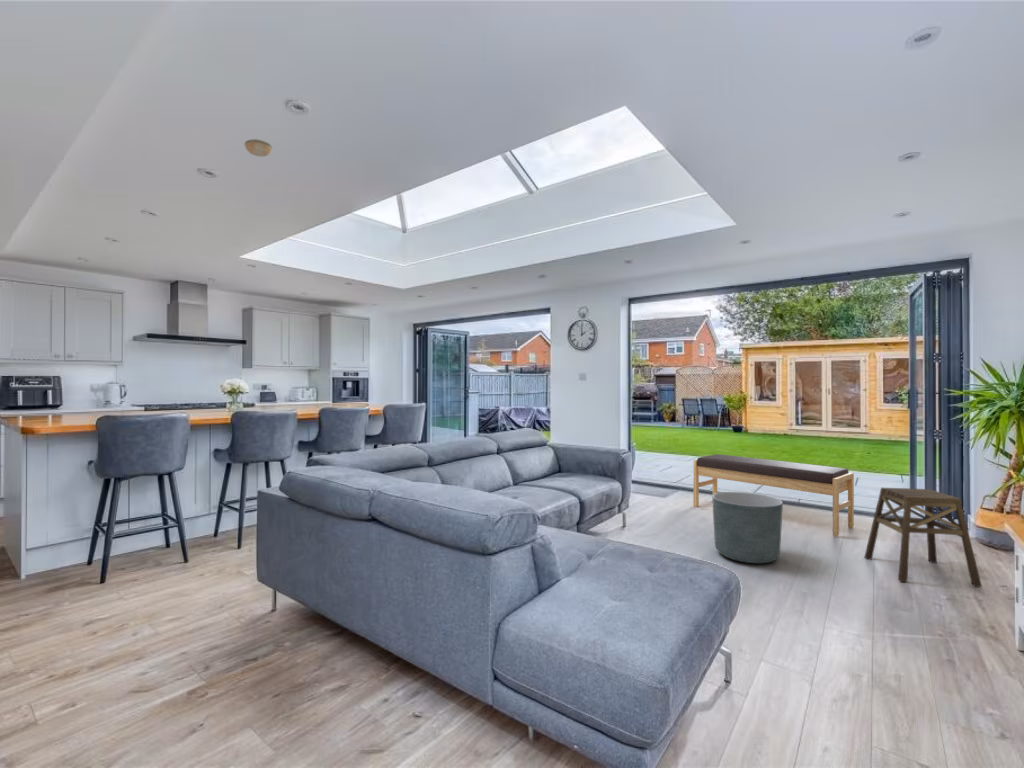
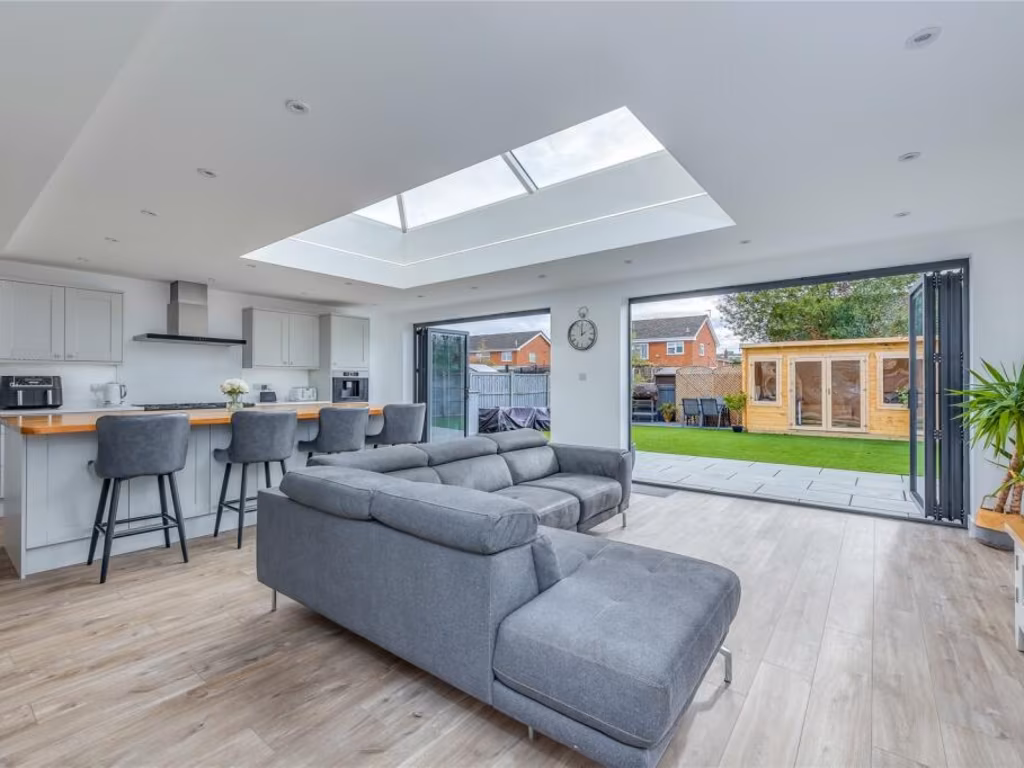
- stool [863,487,983,588]
- planter [711,491,784,564]
- bench [692,453,855,537]
- smoke detector [244,138,273,158]
